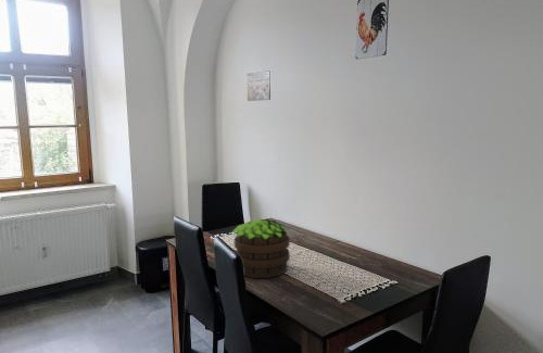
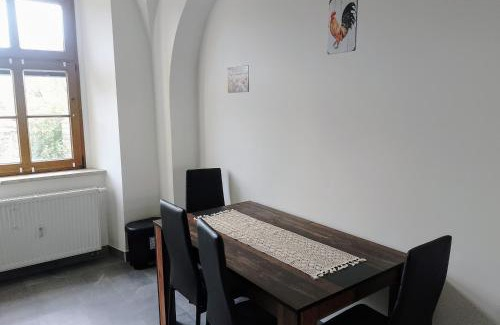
- potted plant [231,218,291,279]
